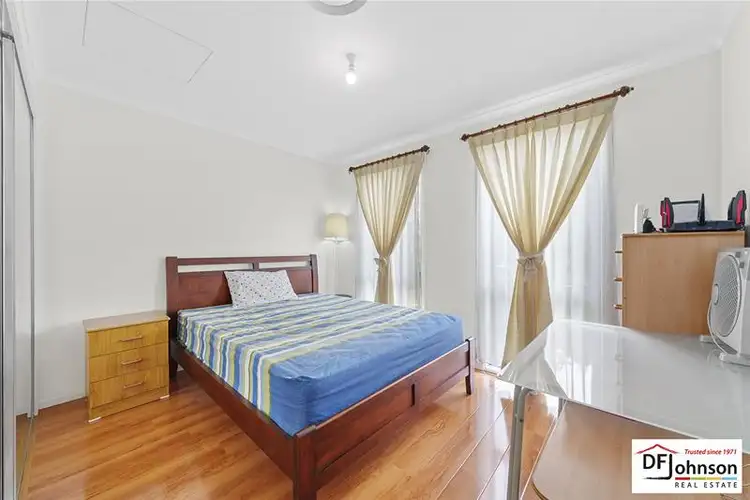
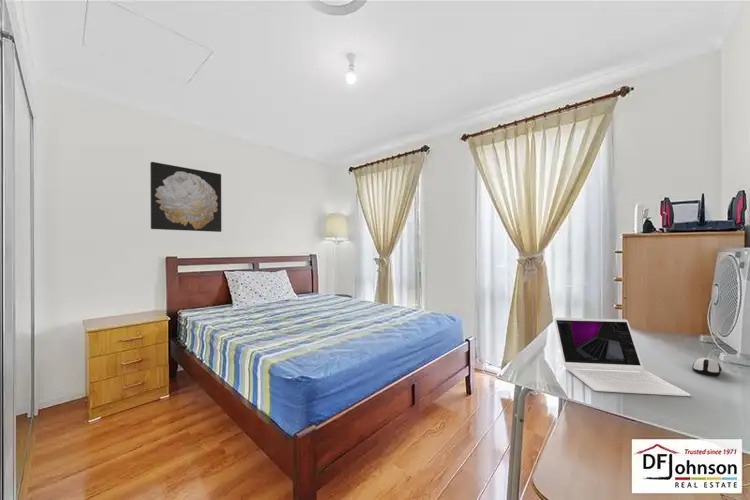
+ computer mouse [691,357,723,377]
+ laptop [553,317,691,397]
+ wall art [149,161,222,233]
